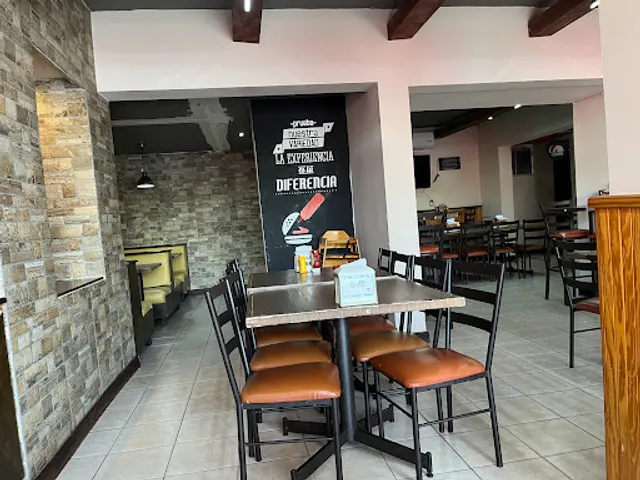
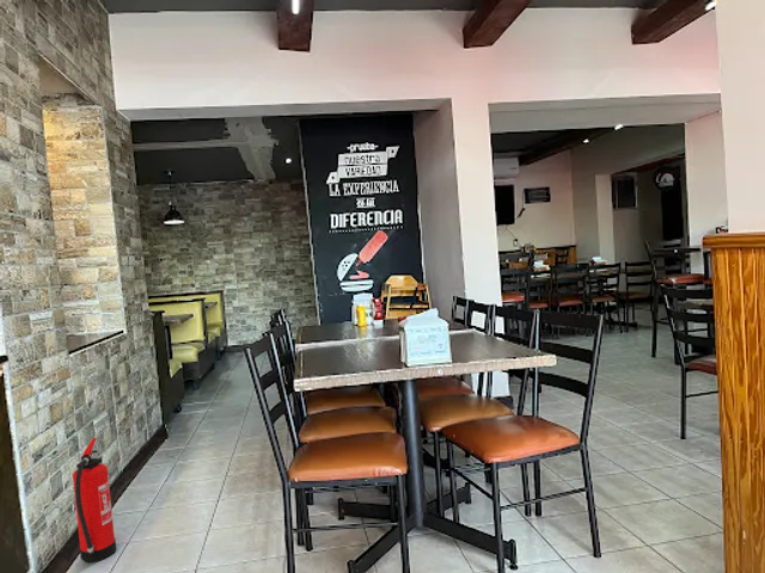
+ fire extinguisher [72,437,117,563]
